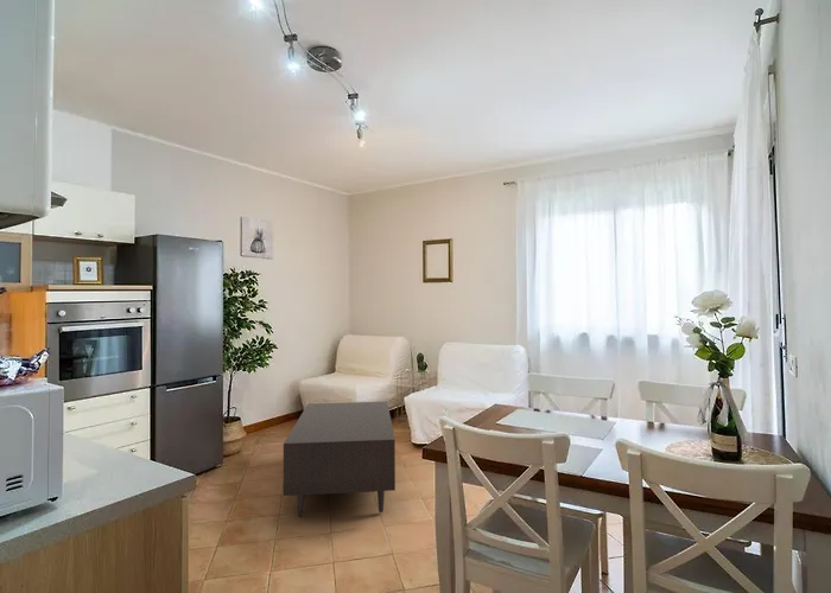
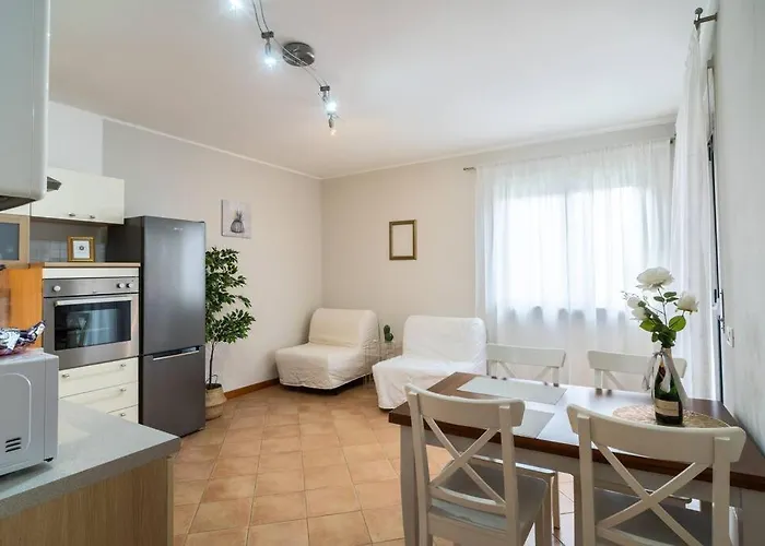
- coffee table [283,401,397,518]
